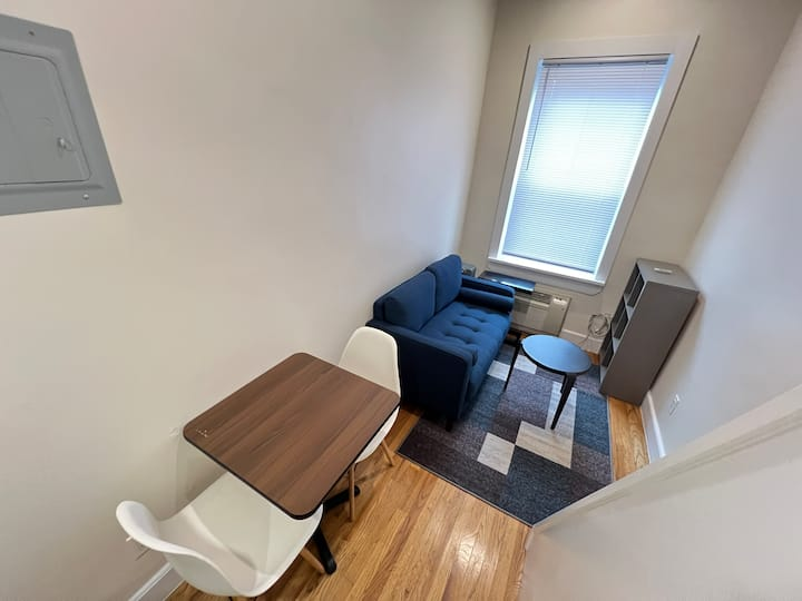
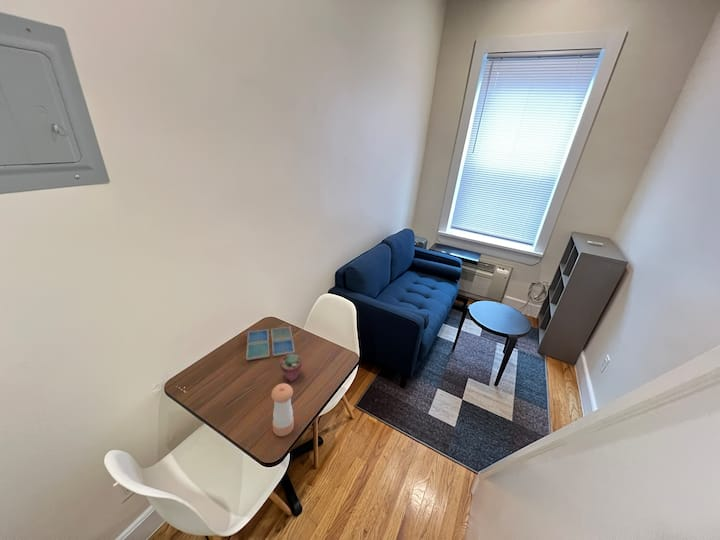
+ pepper shaker [270,382,295,437]
+ drink coaster [245,326,296,361]
+ potted succulent [279,353,303,383]
